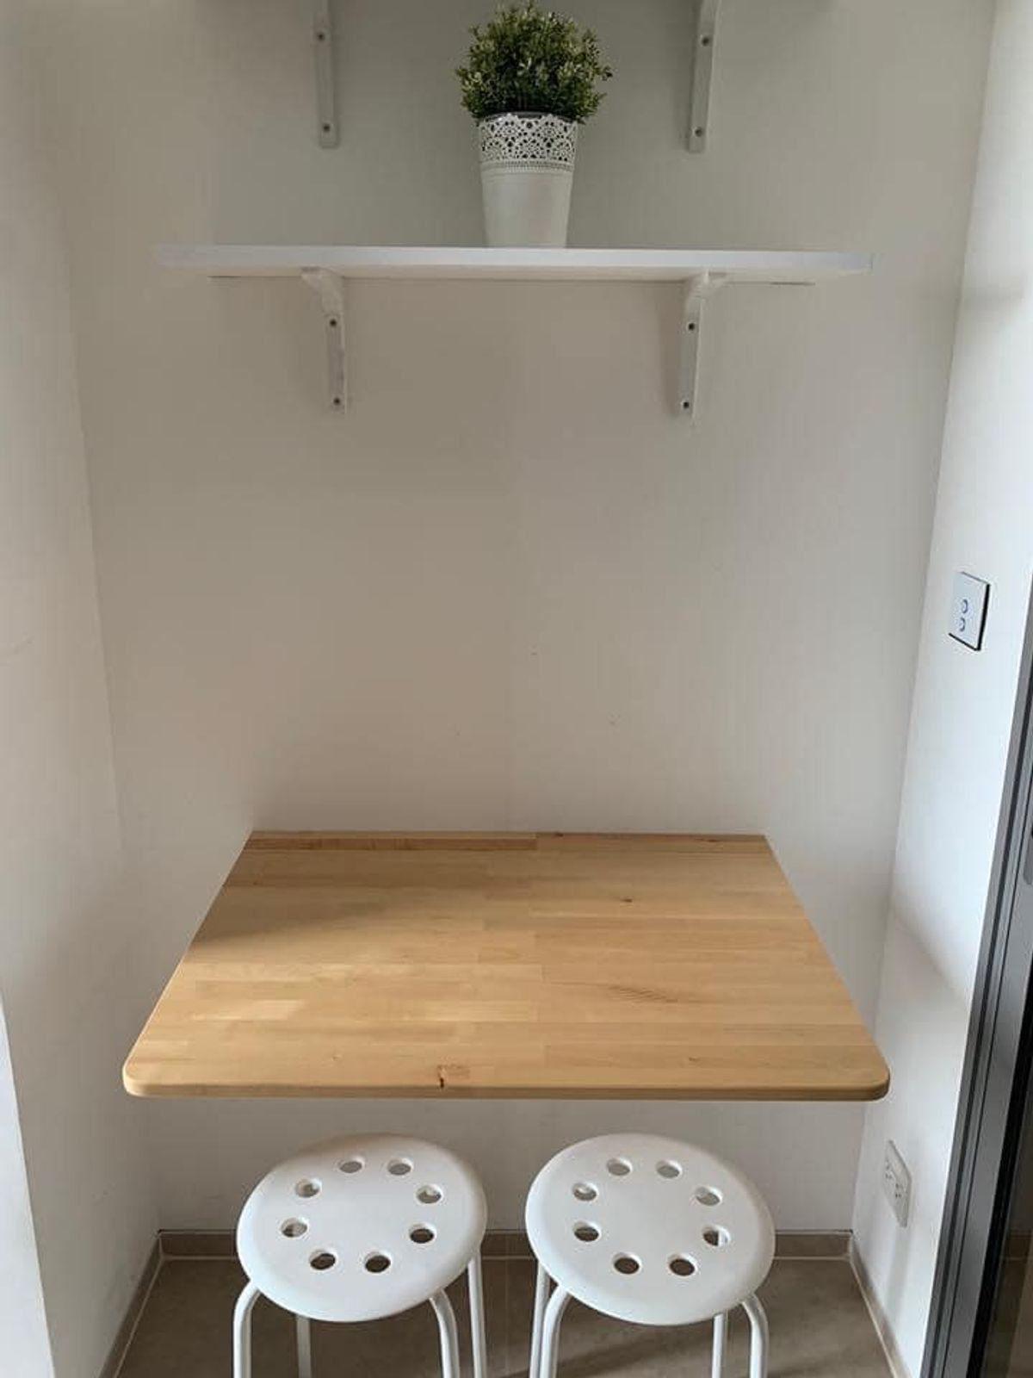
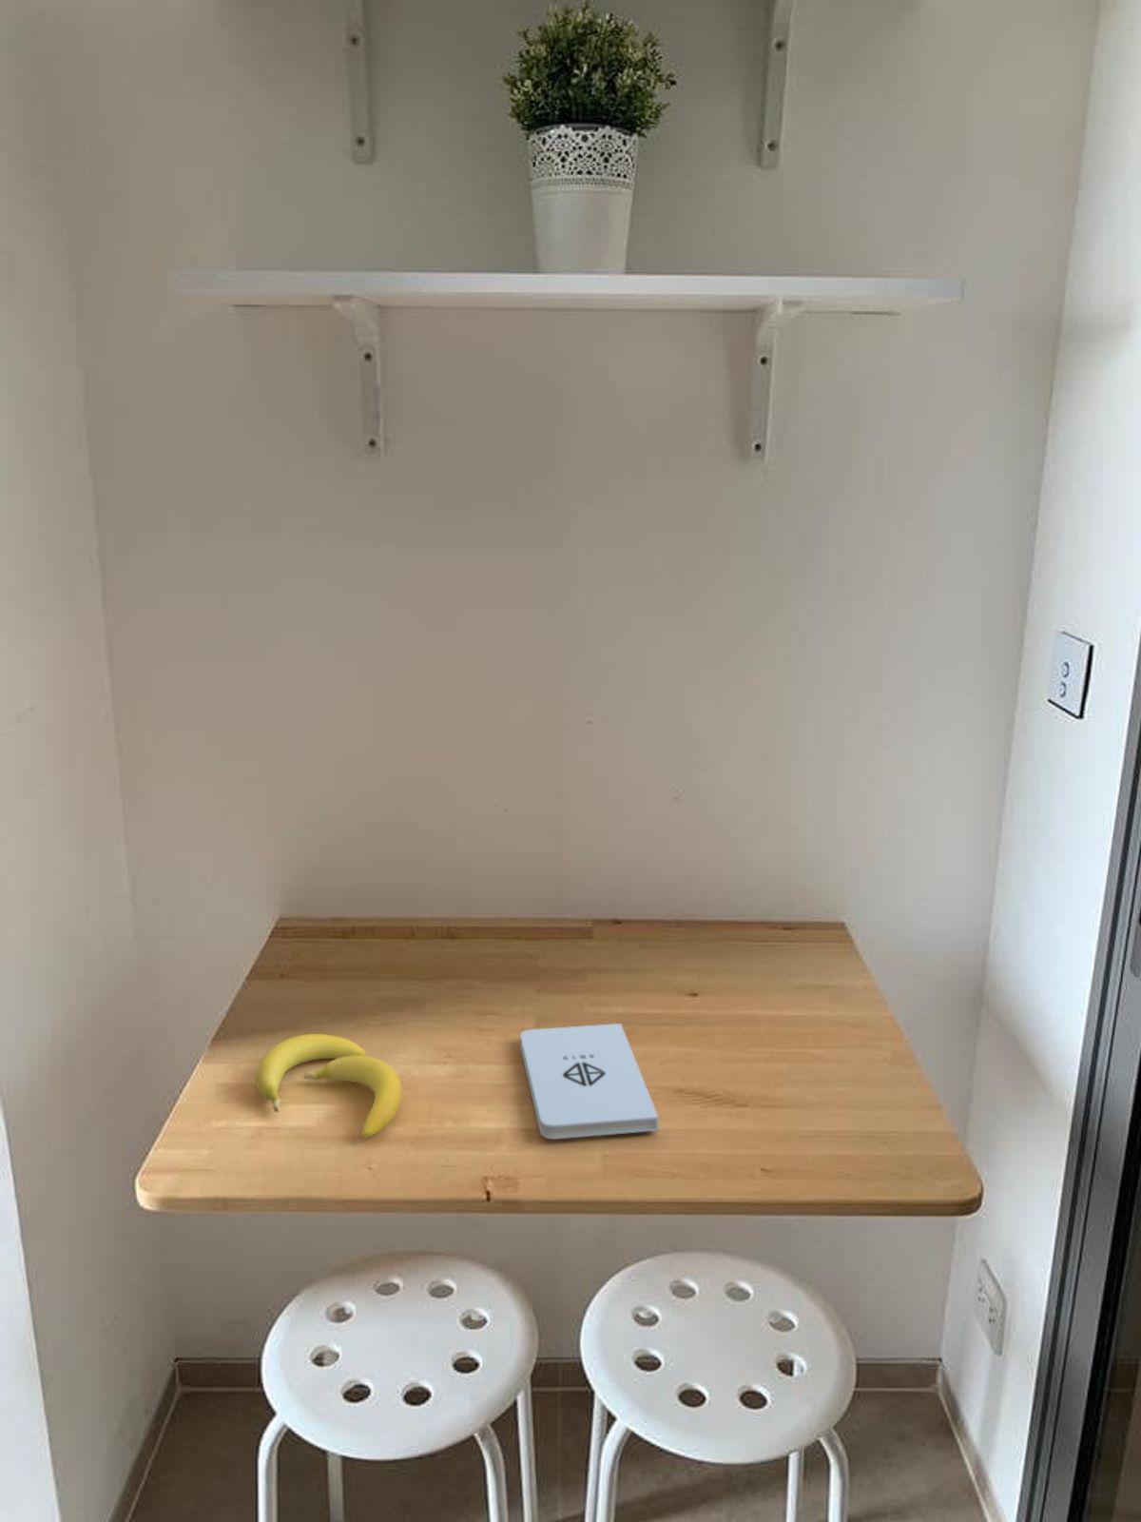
+ banana [255,1033,403,1139]
+ notepad [519,1022,660,1140]
